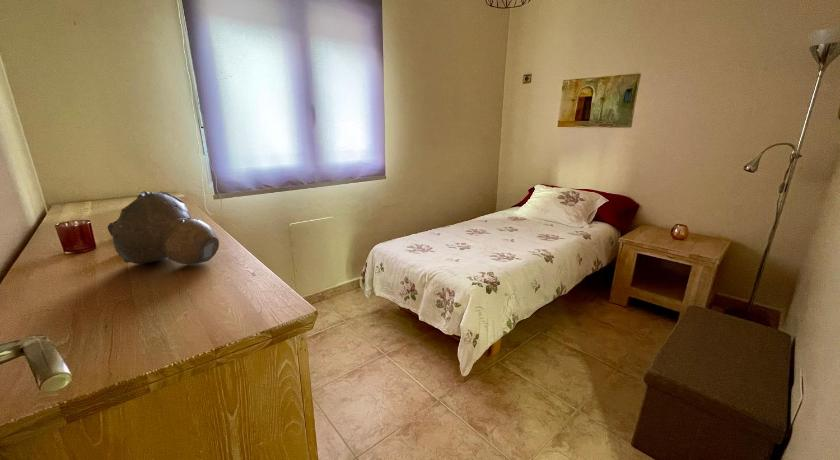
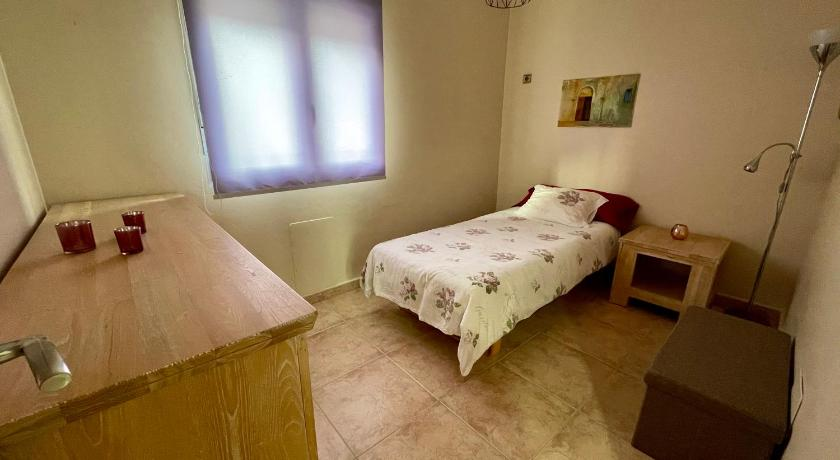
- decorative bowl [107,190,220,265]
